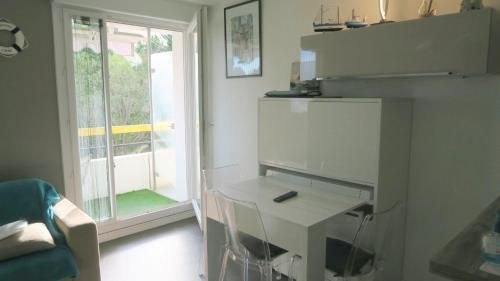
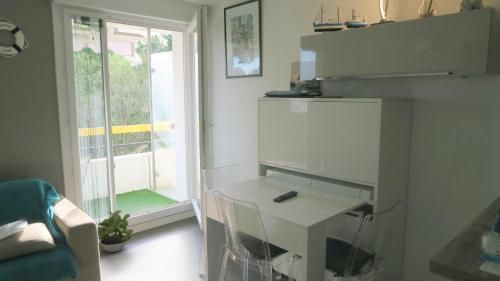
+ potted plant [97,209,134,253]
